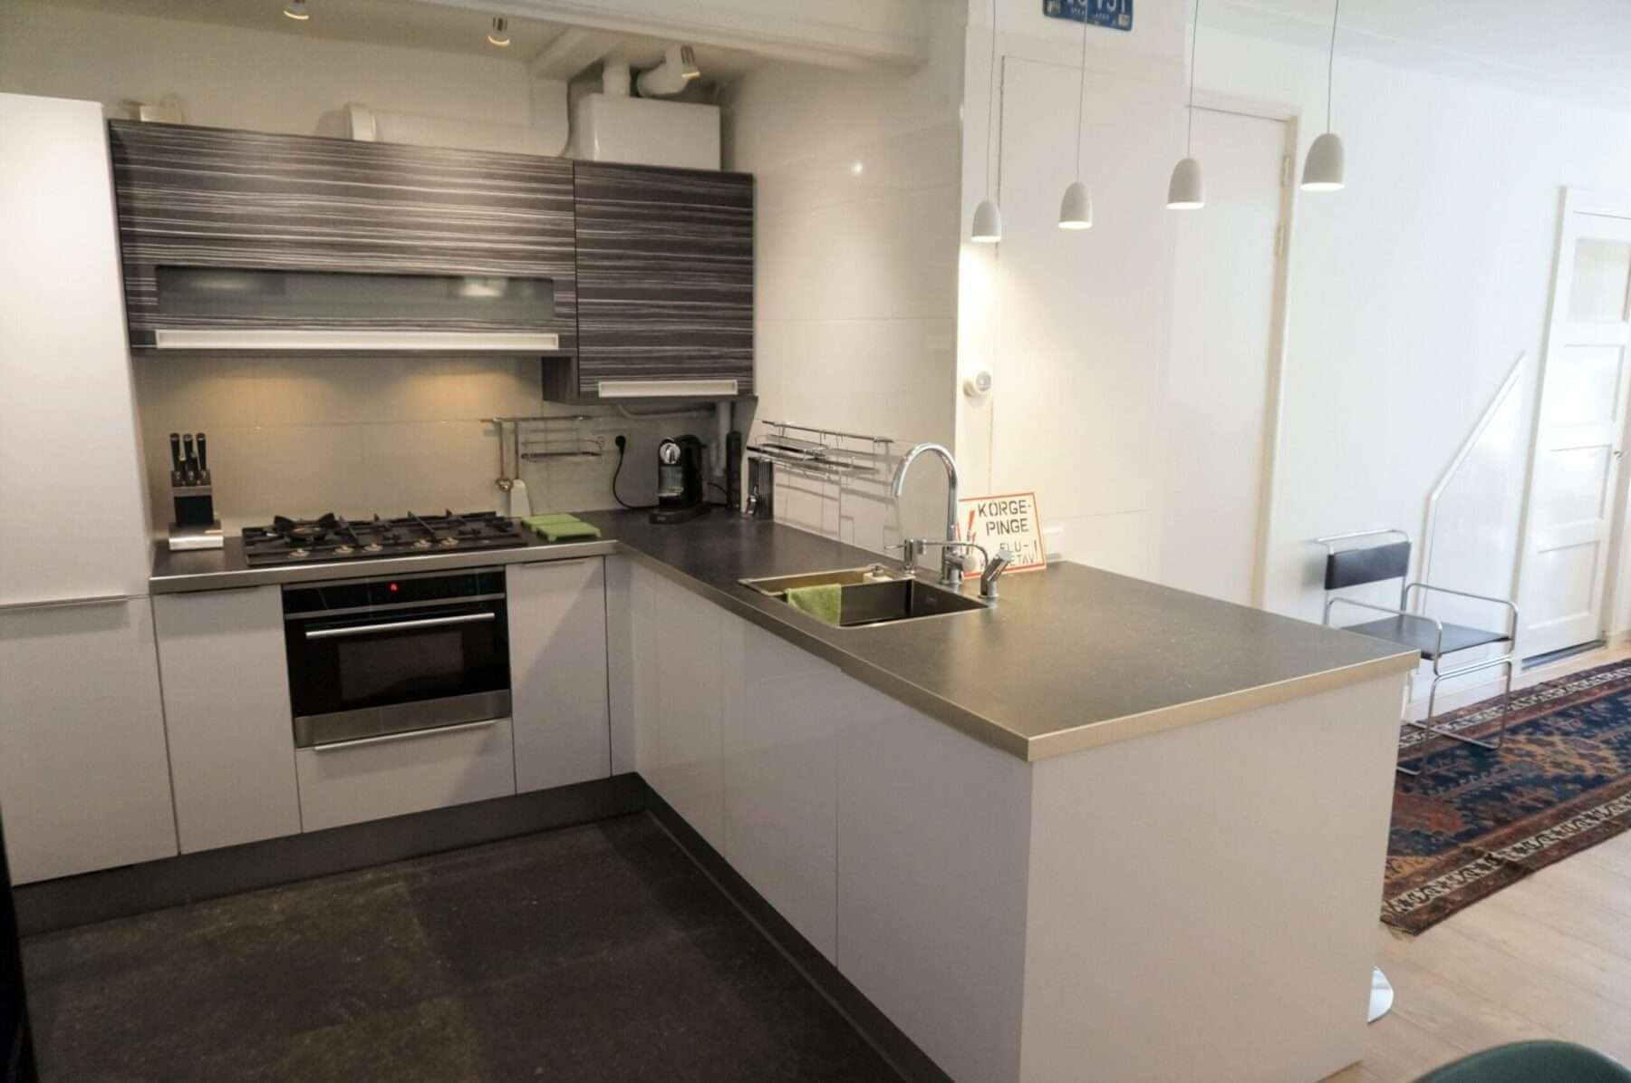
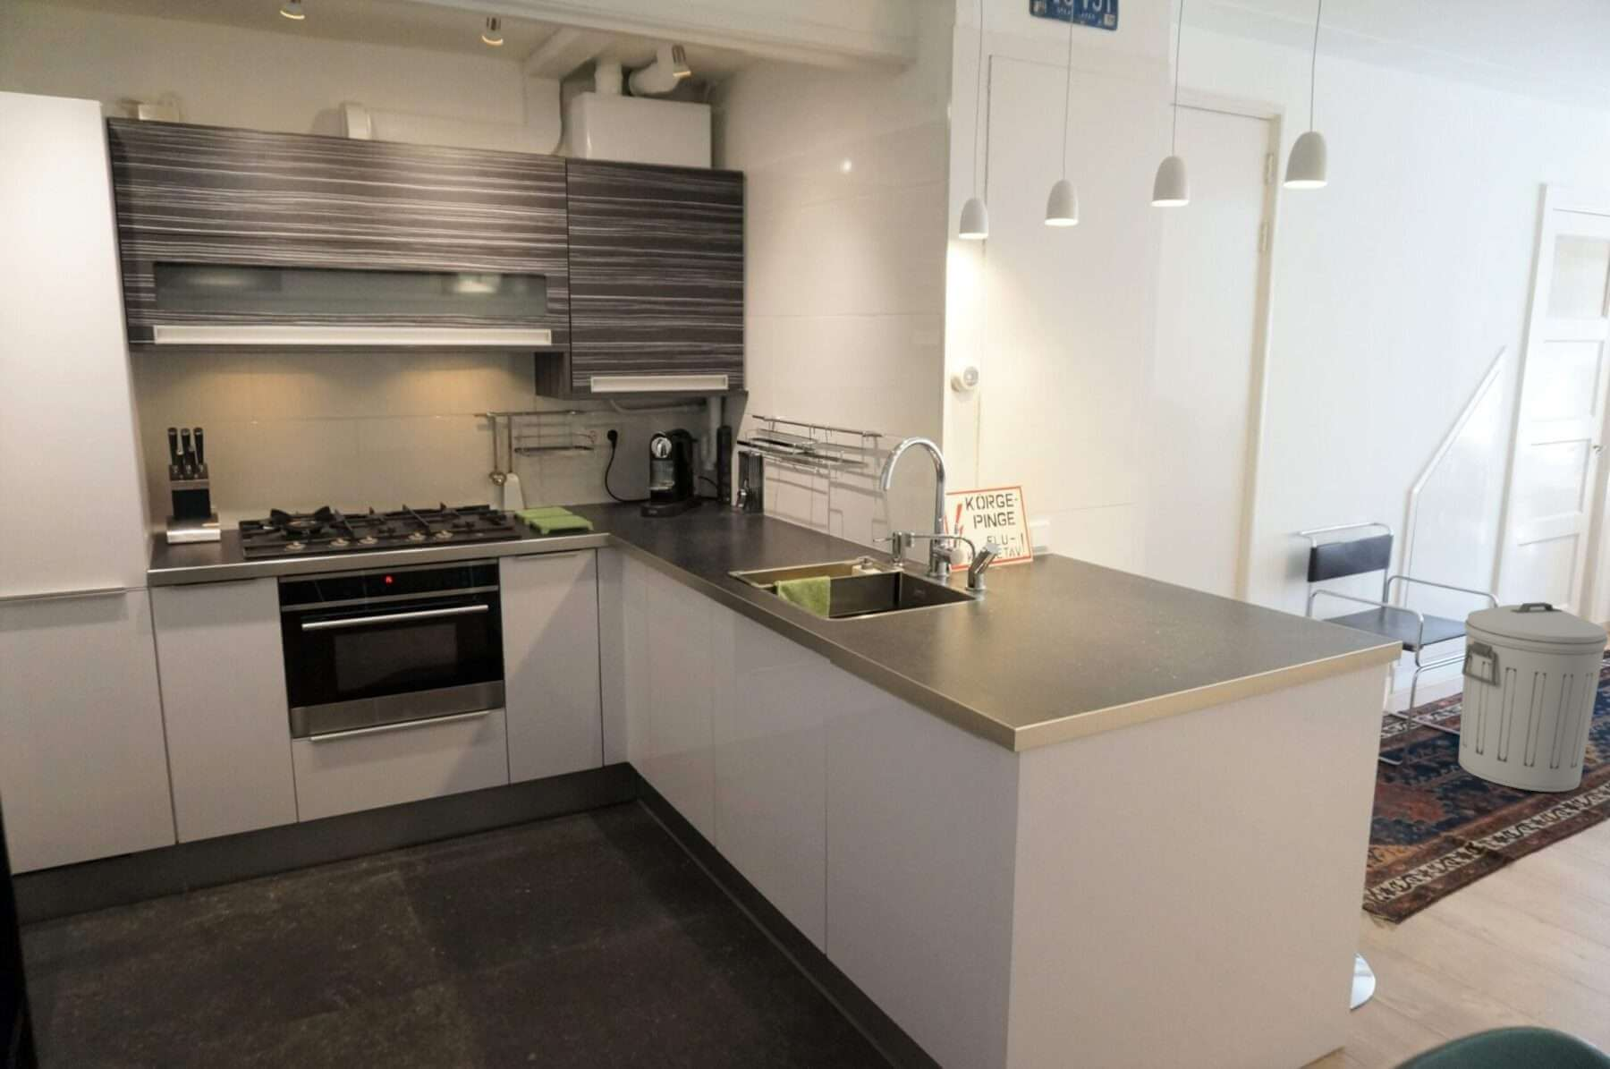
+ trash can [1459,601,1609,792]
